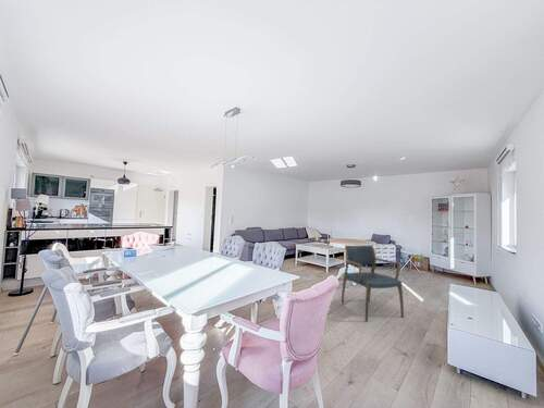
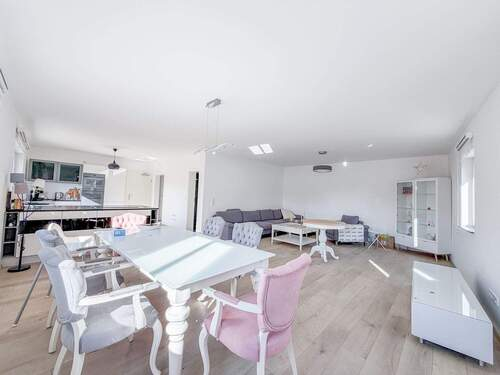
- armchair [341,245,405,322]
